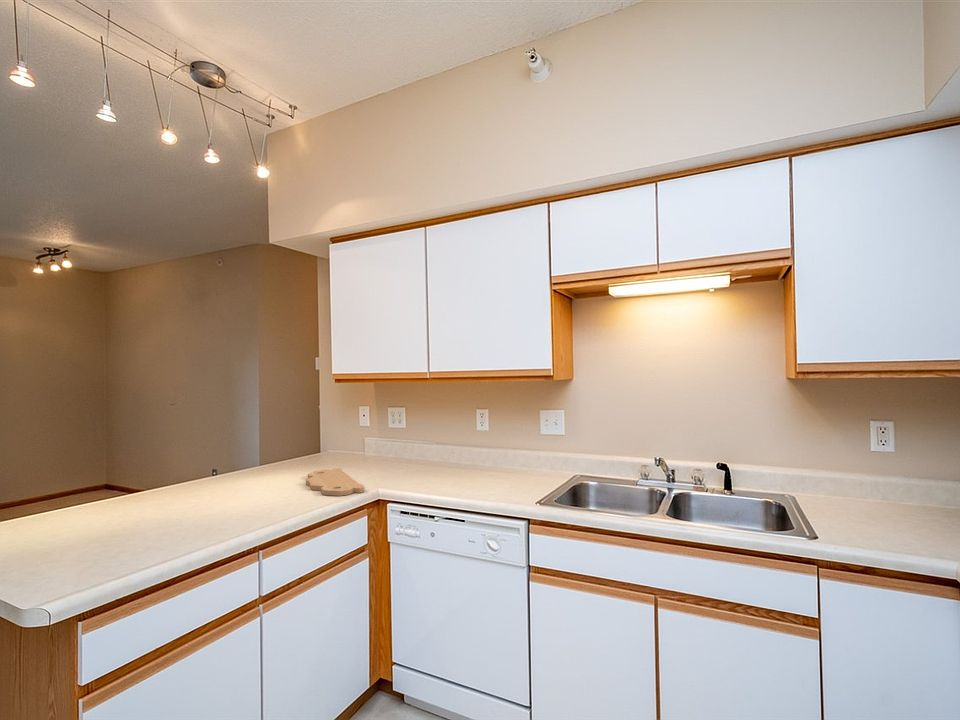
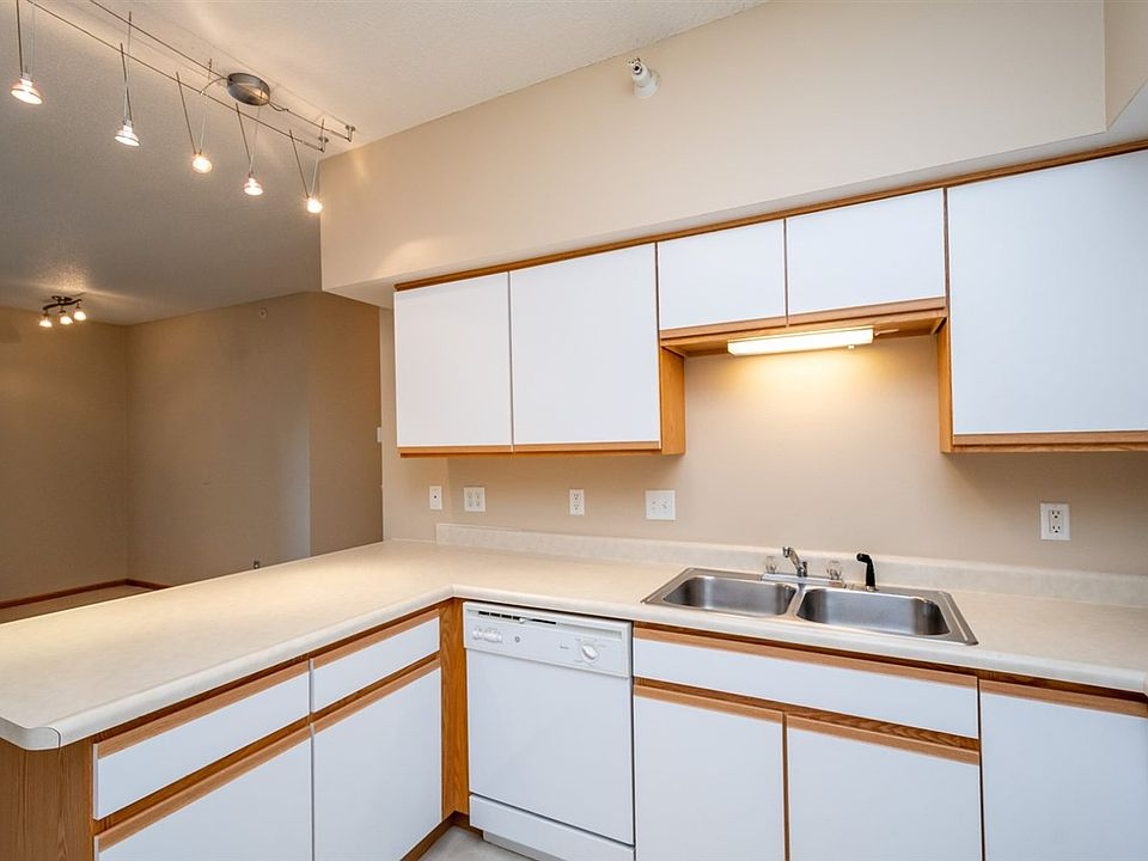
- cutting board [305,467,365,497]
